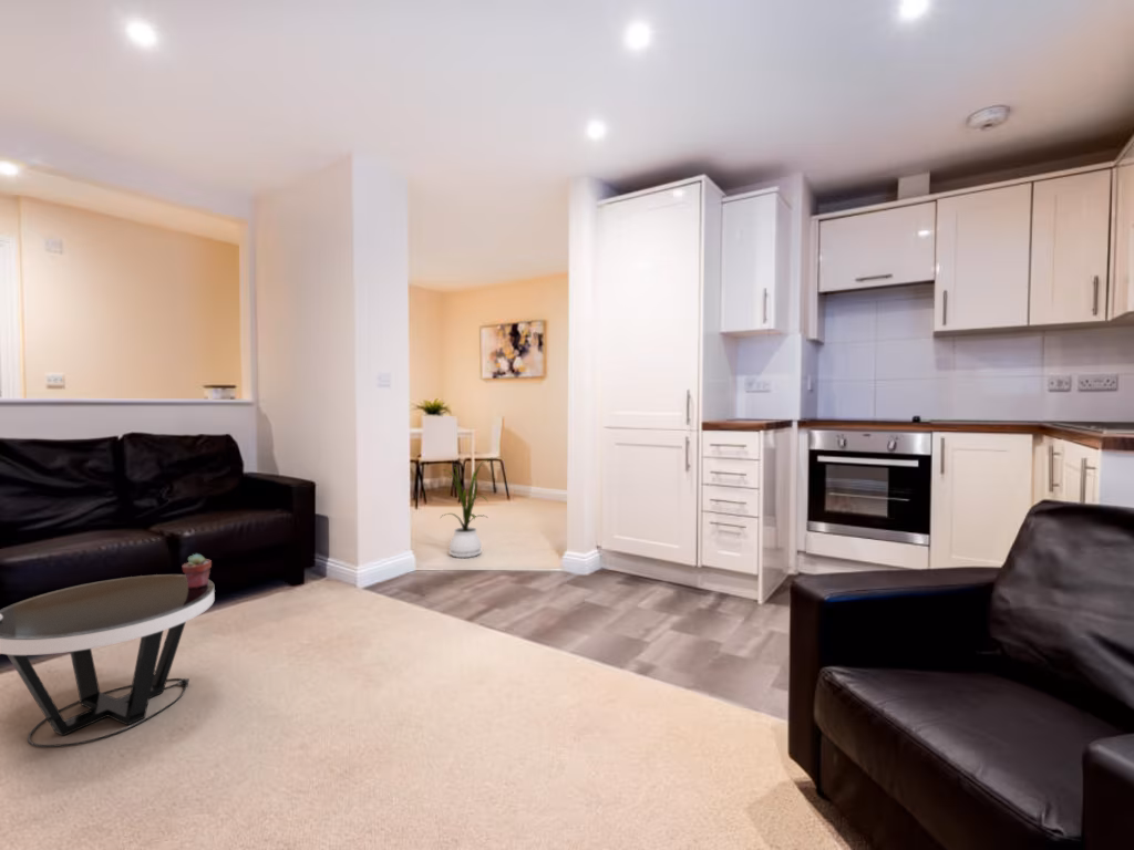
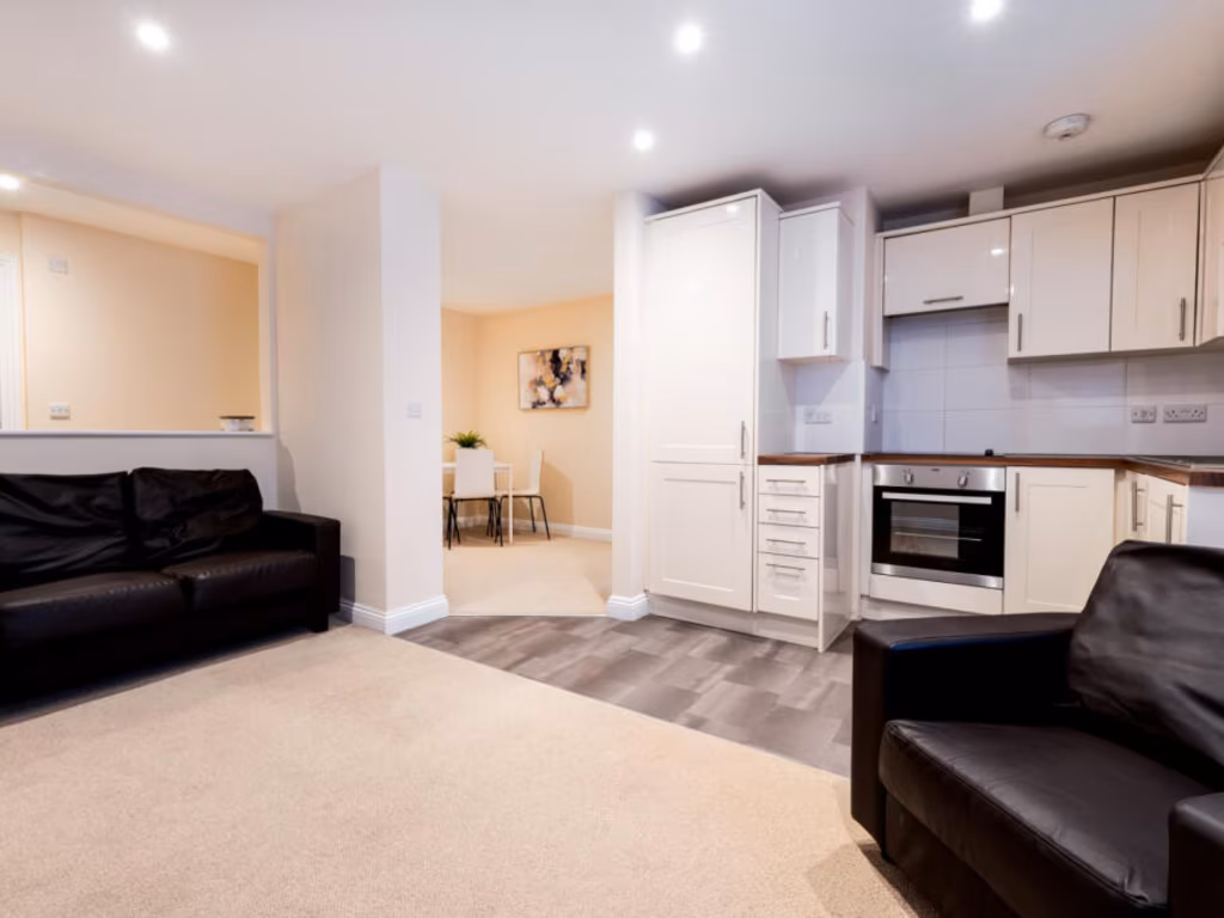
- potted succulent [182,552,213,588]
- house plant [440,456,495,559]
- side table [0,573,216,748]
